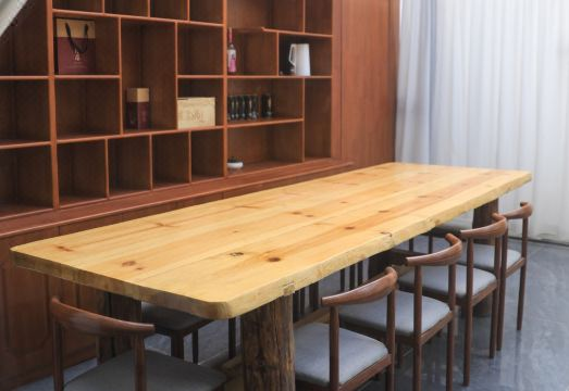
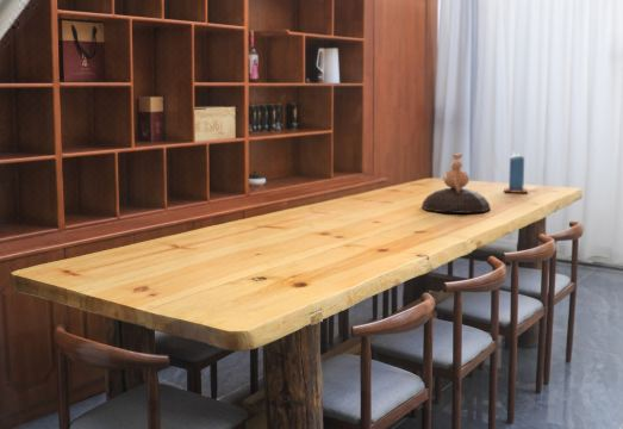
+ decorative bowl [420,153,492,214]
+ candle [503,150,529,194]
